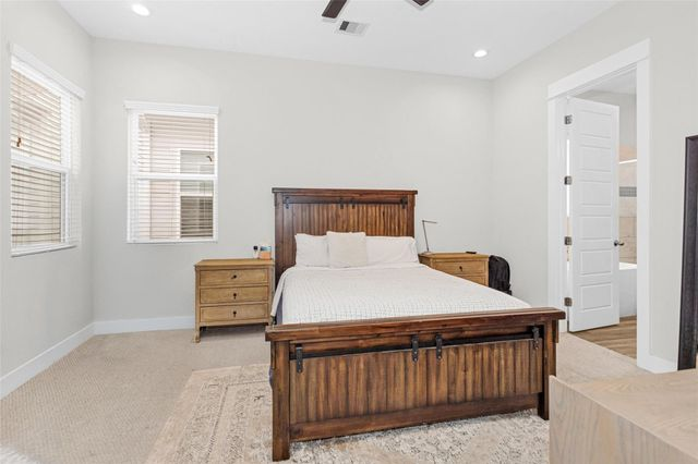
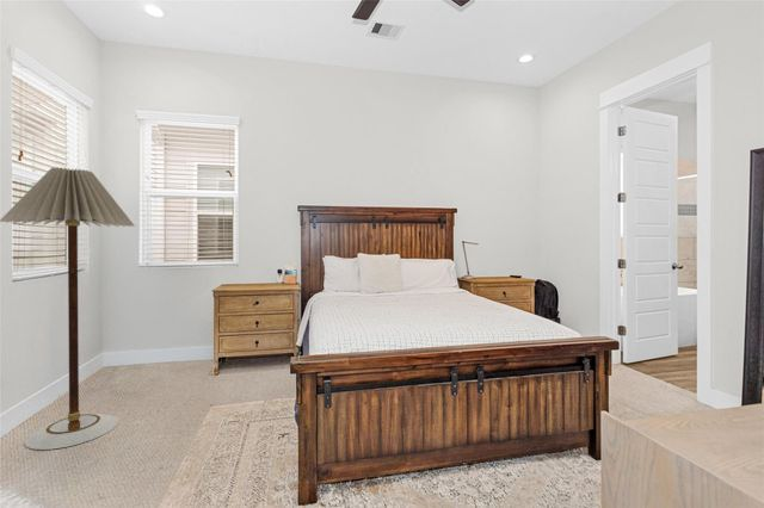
+ floor lamp [0,166,135,451]
